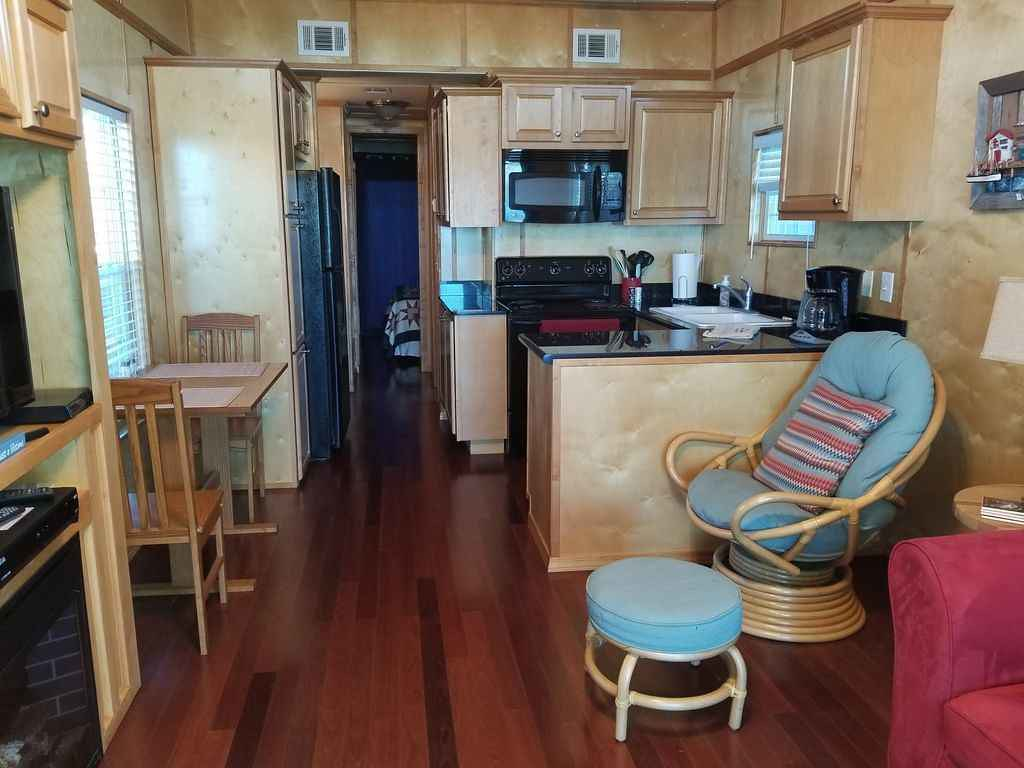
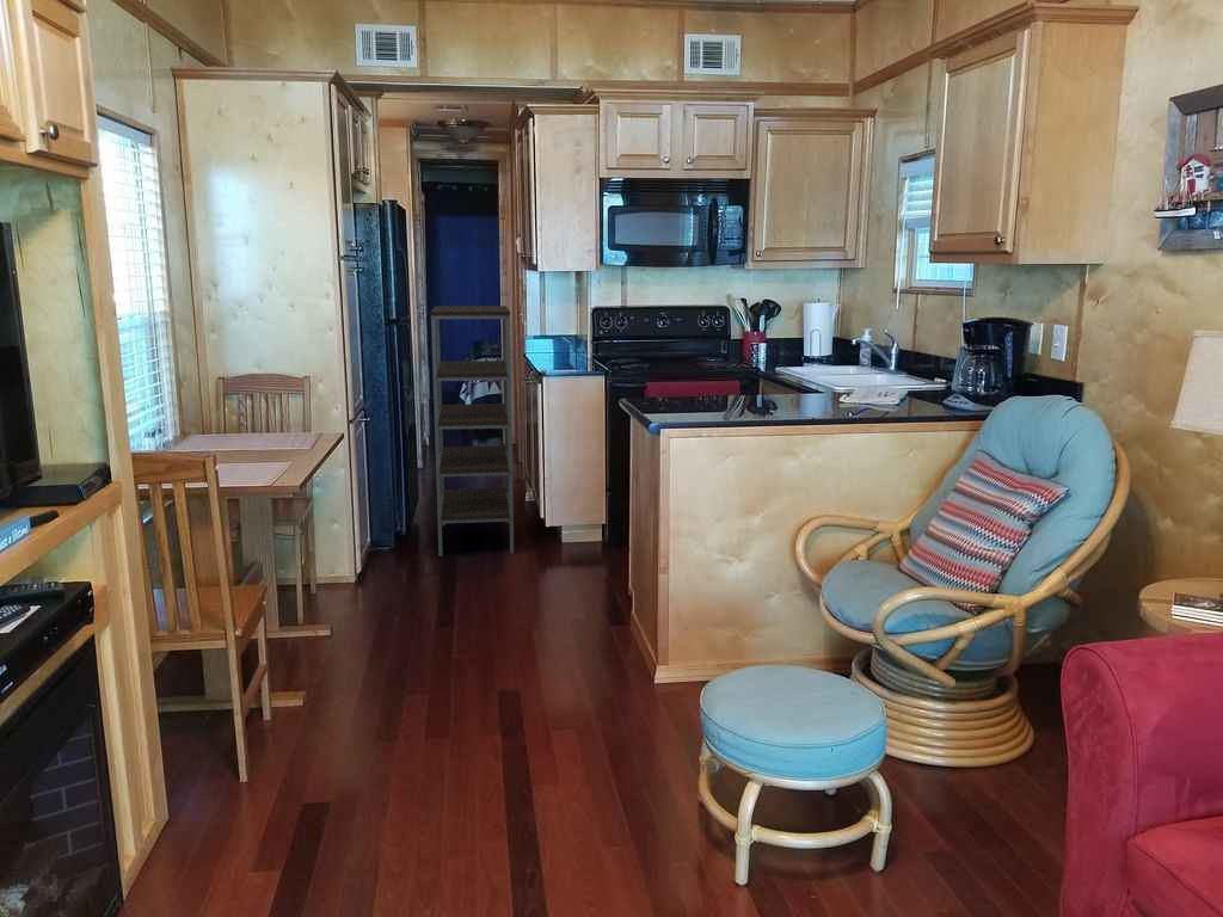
+ shelving unit [430,304,515,558]
